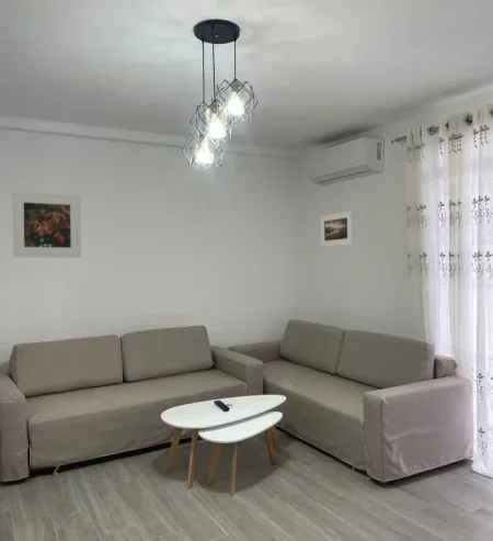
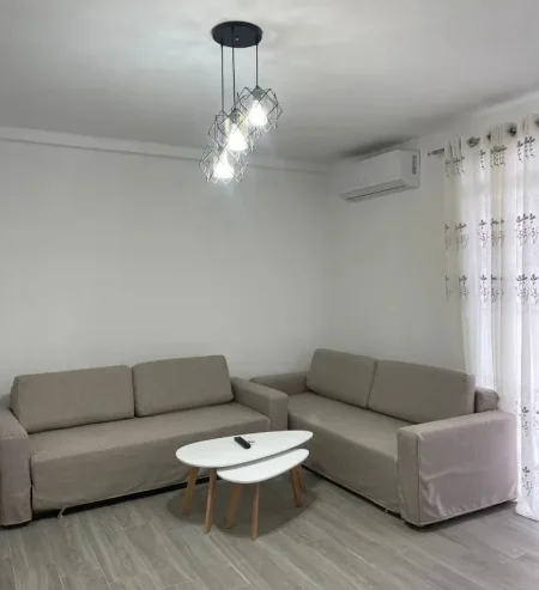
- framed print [11,191,82,259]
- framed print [319,210,354,248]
